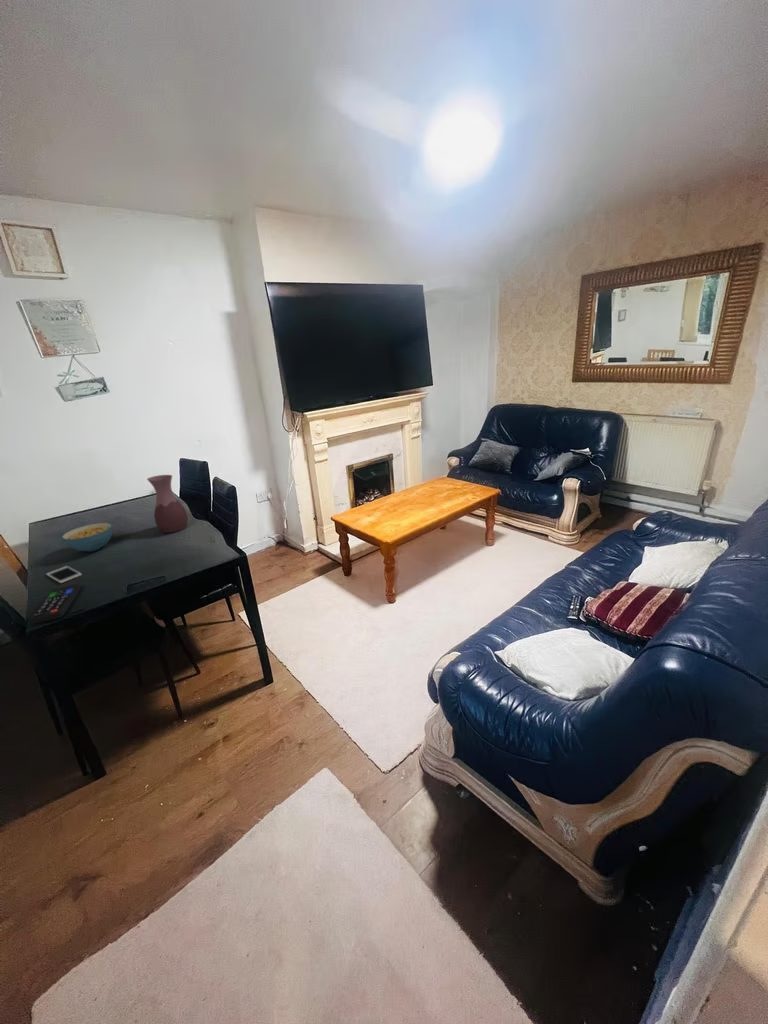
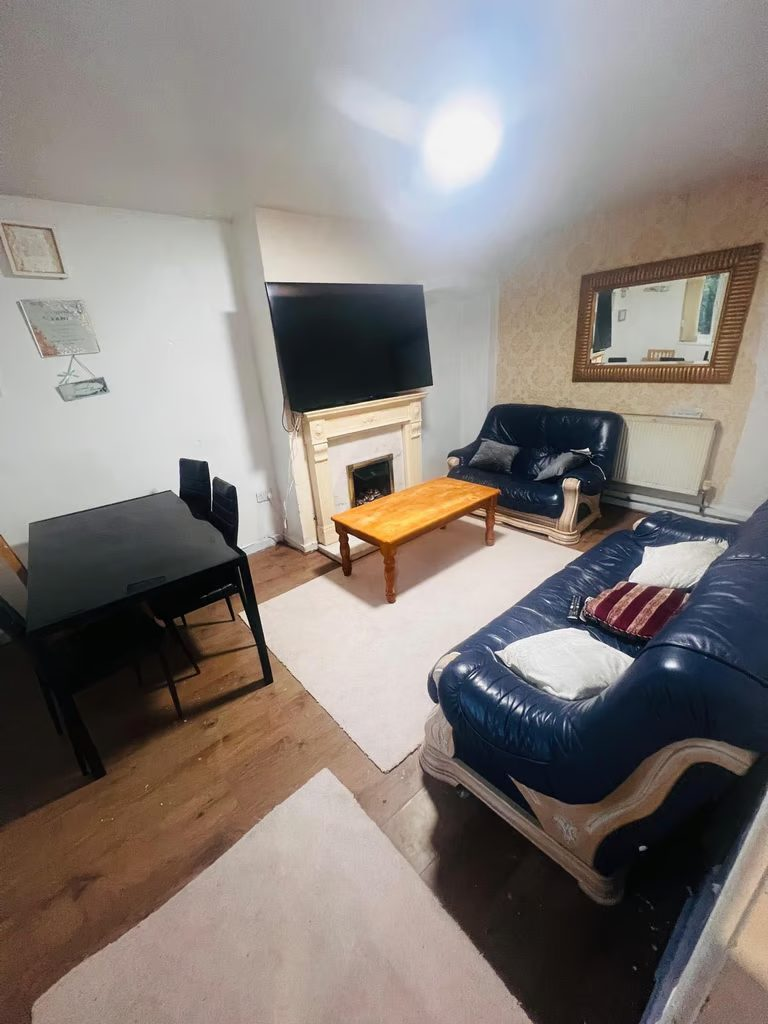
- cereal bowl [61,522,114,553]
- remote control [29,583,82,625]
- vase [146,474,189,534]
- cell phone [45,565,83,584]
